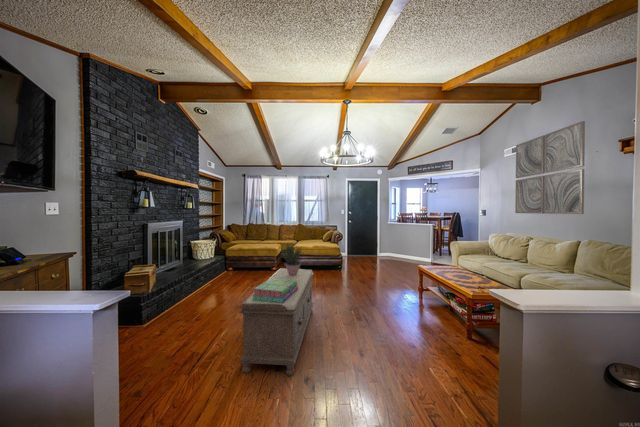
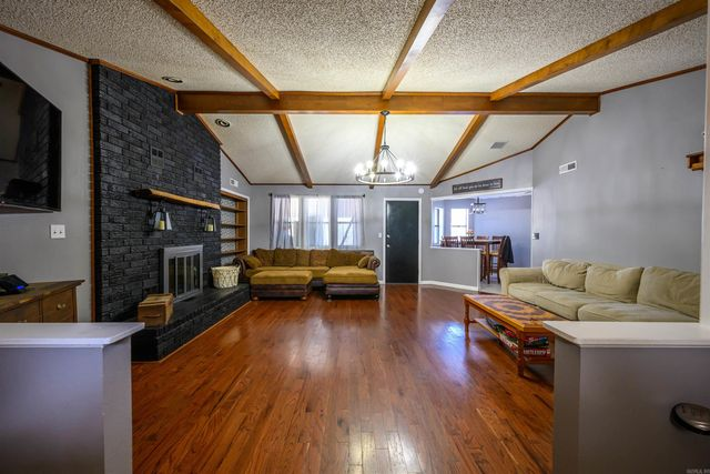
- stack of books [251,278,298,303]
- bench [238,268,315,377]
- wall art [514,120,586,215]
- potted plant [280,241,305,276]
